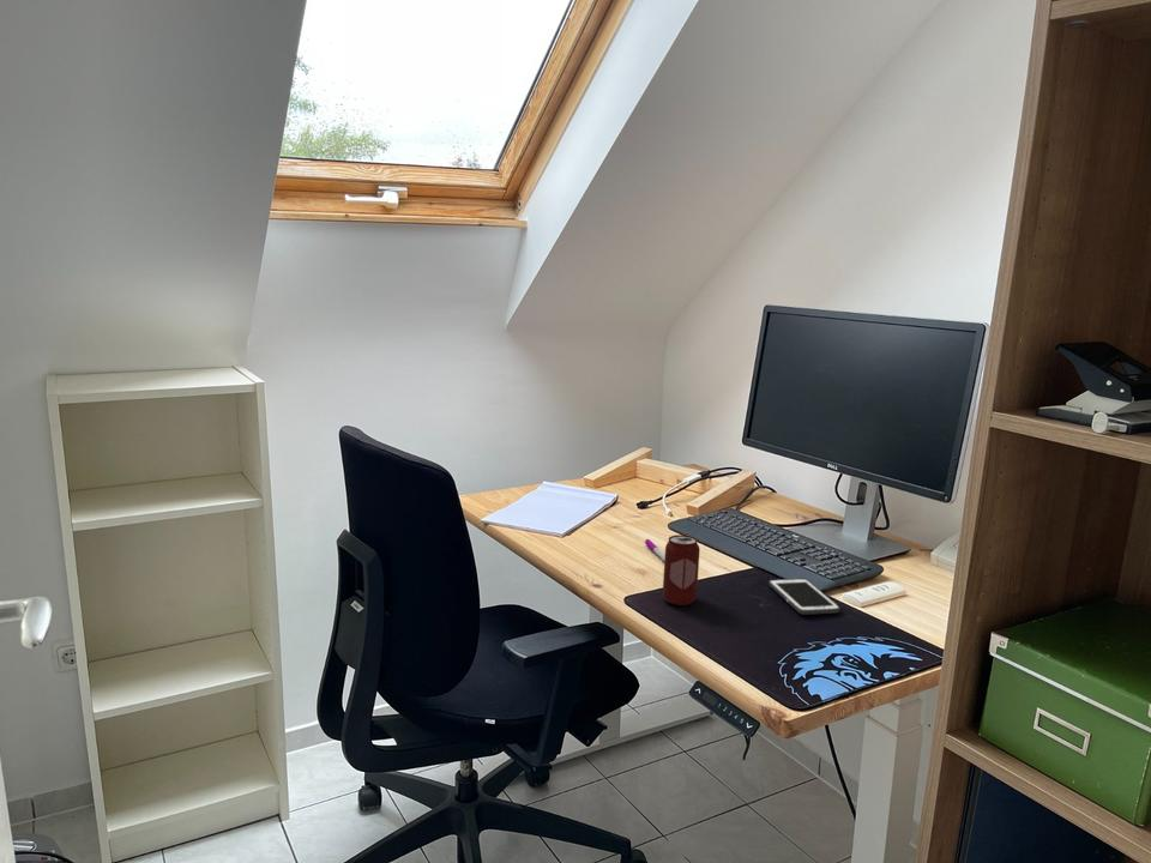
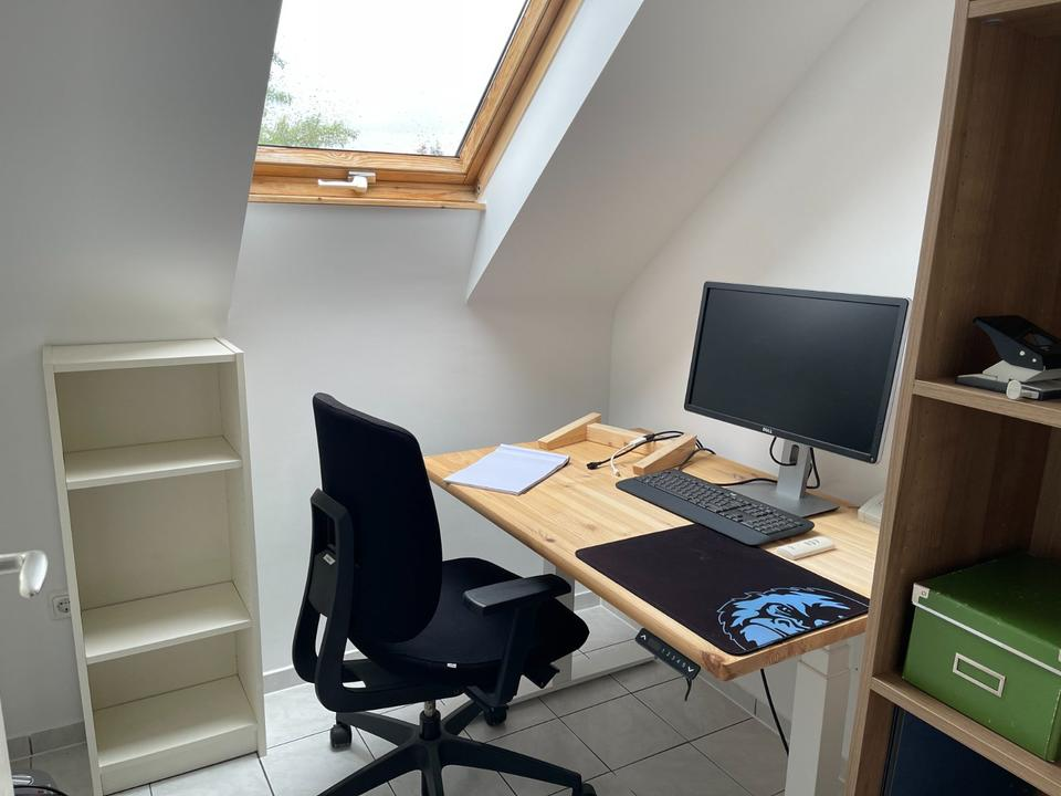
- beverage can [662,533,701,606]
- cell phone [767,578,842,616]
- pen [644,538,665,562]
